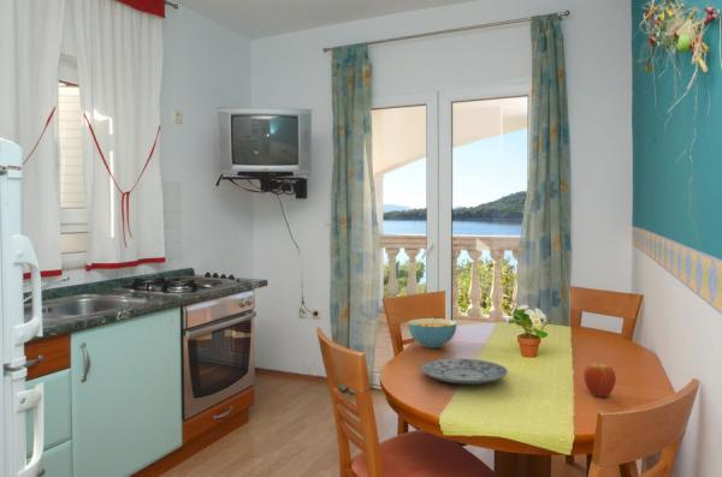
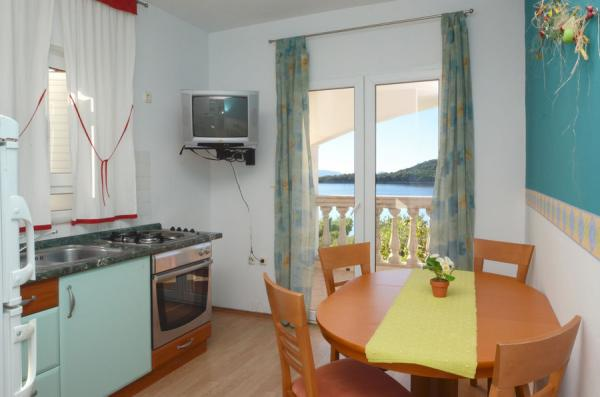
- plate [420,357,509,386]
- cereal bowl [407,317,457,348]
- fruit [582,360,617,398]
